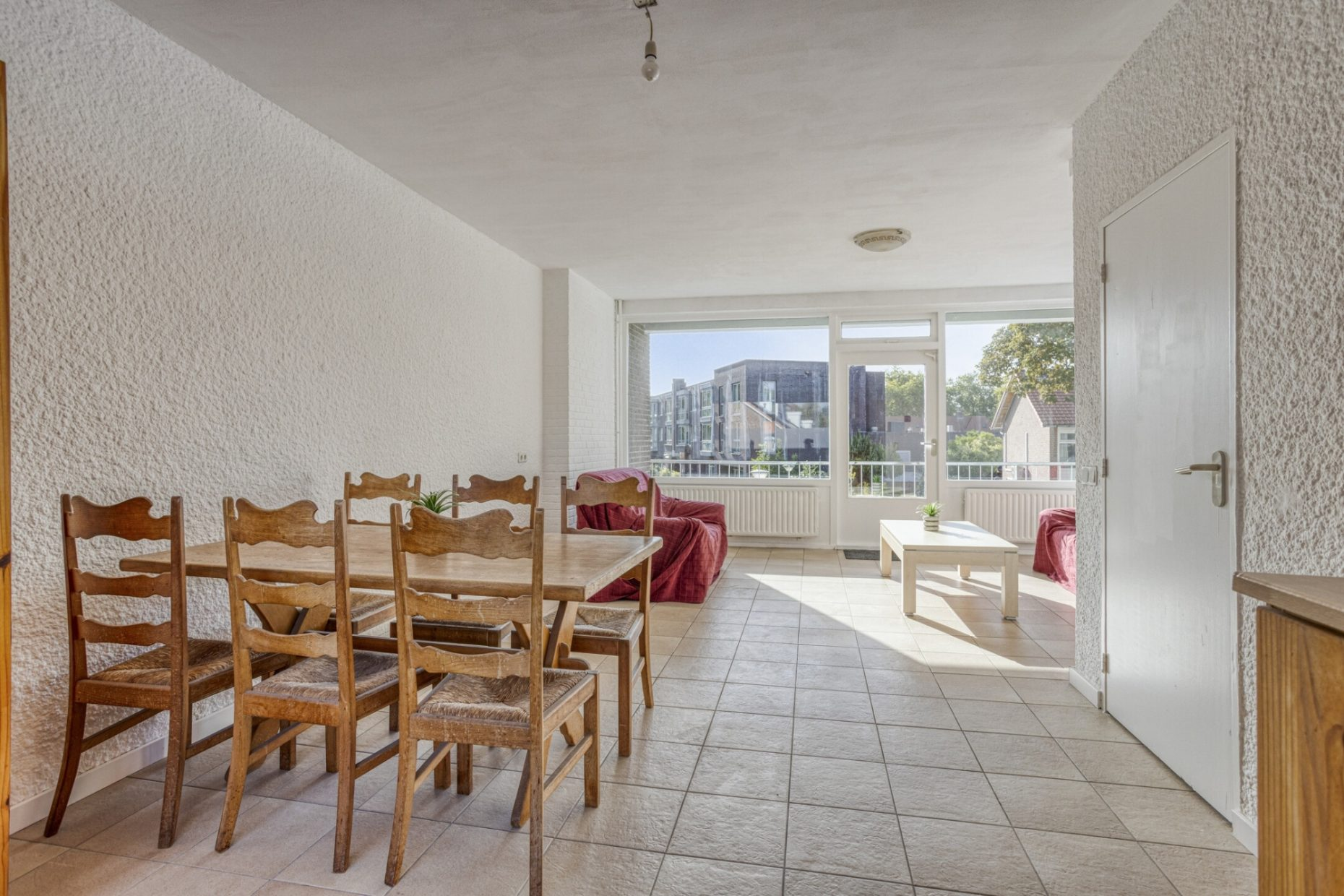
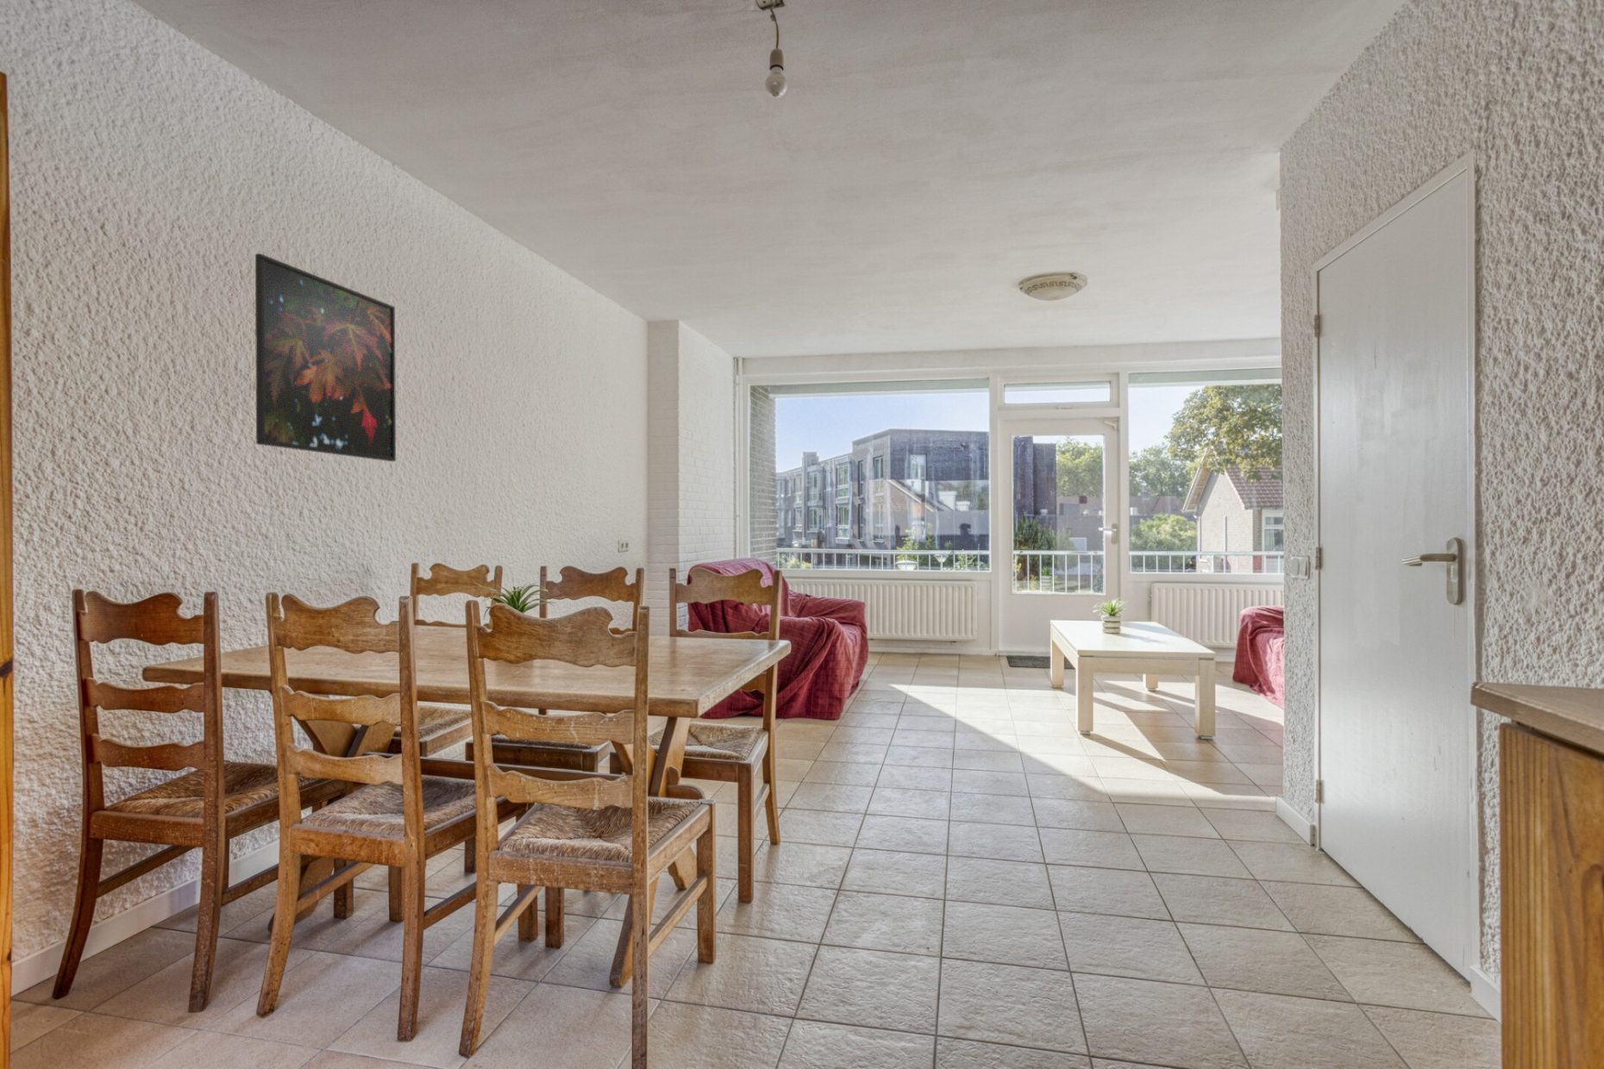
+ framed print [254,253,396,462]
